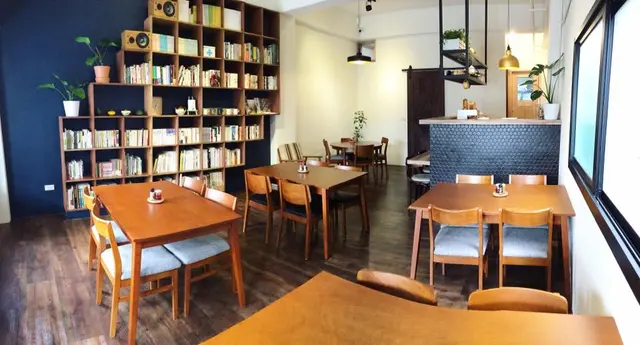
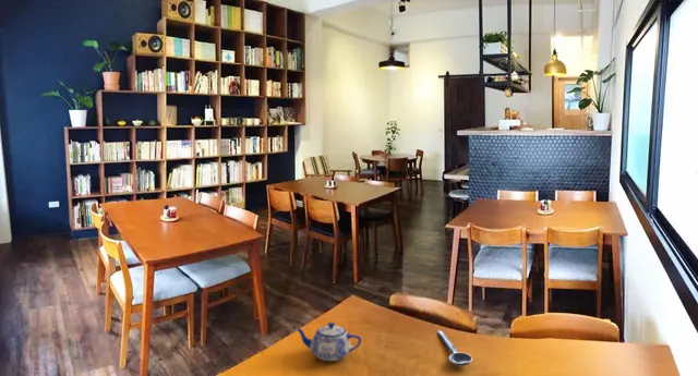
+ spoon [436,329,473,367]
+ teapot [293,322,362,362]
